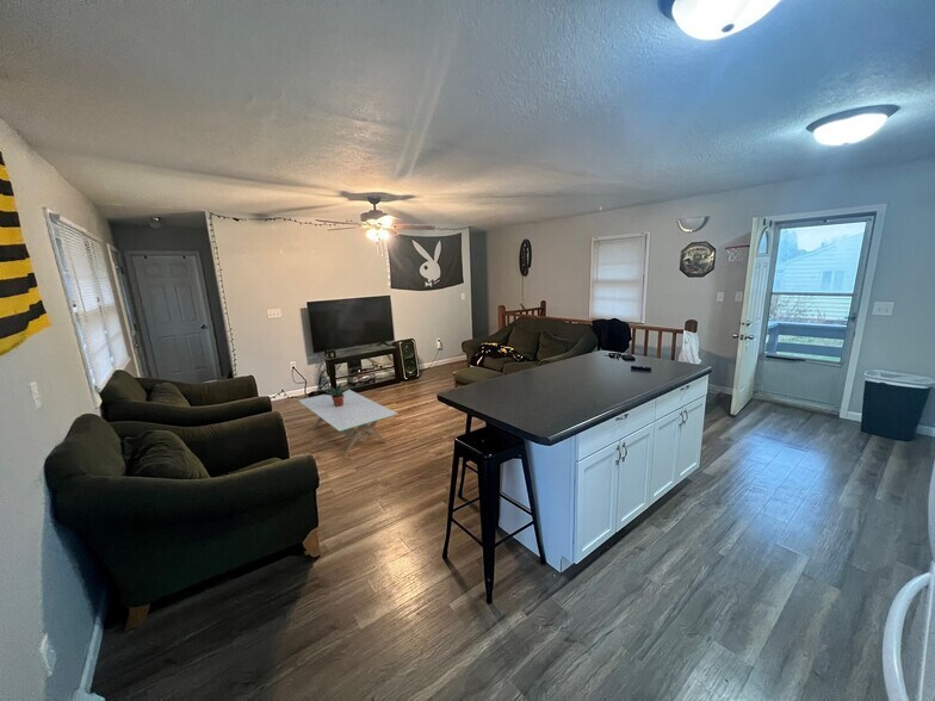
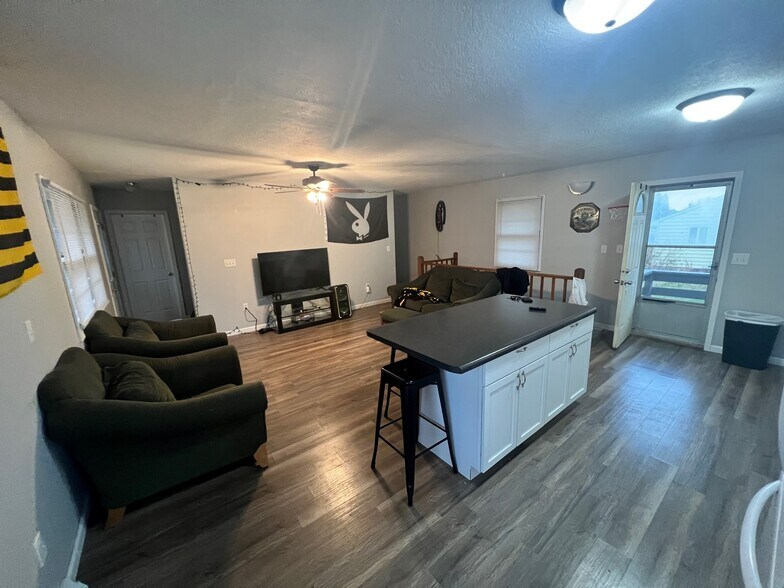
- potted plant [322,383,353,407]
- coffee table [297,389,398,458]
